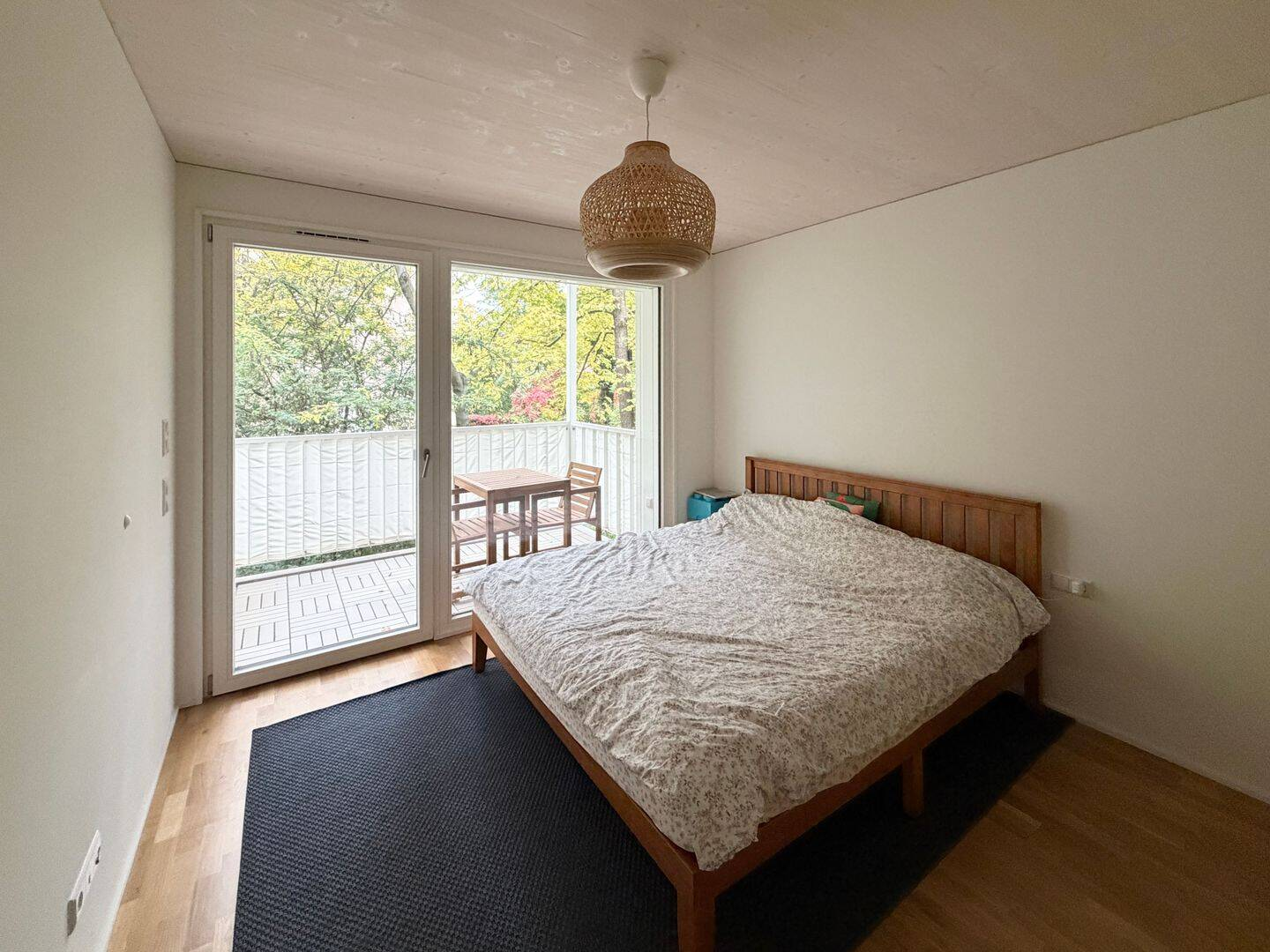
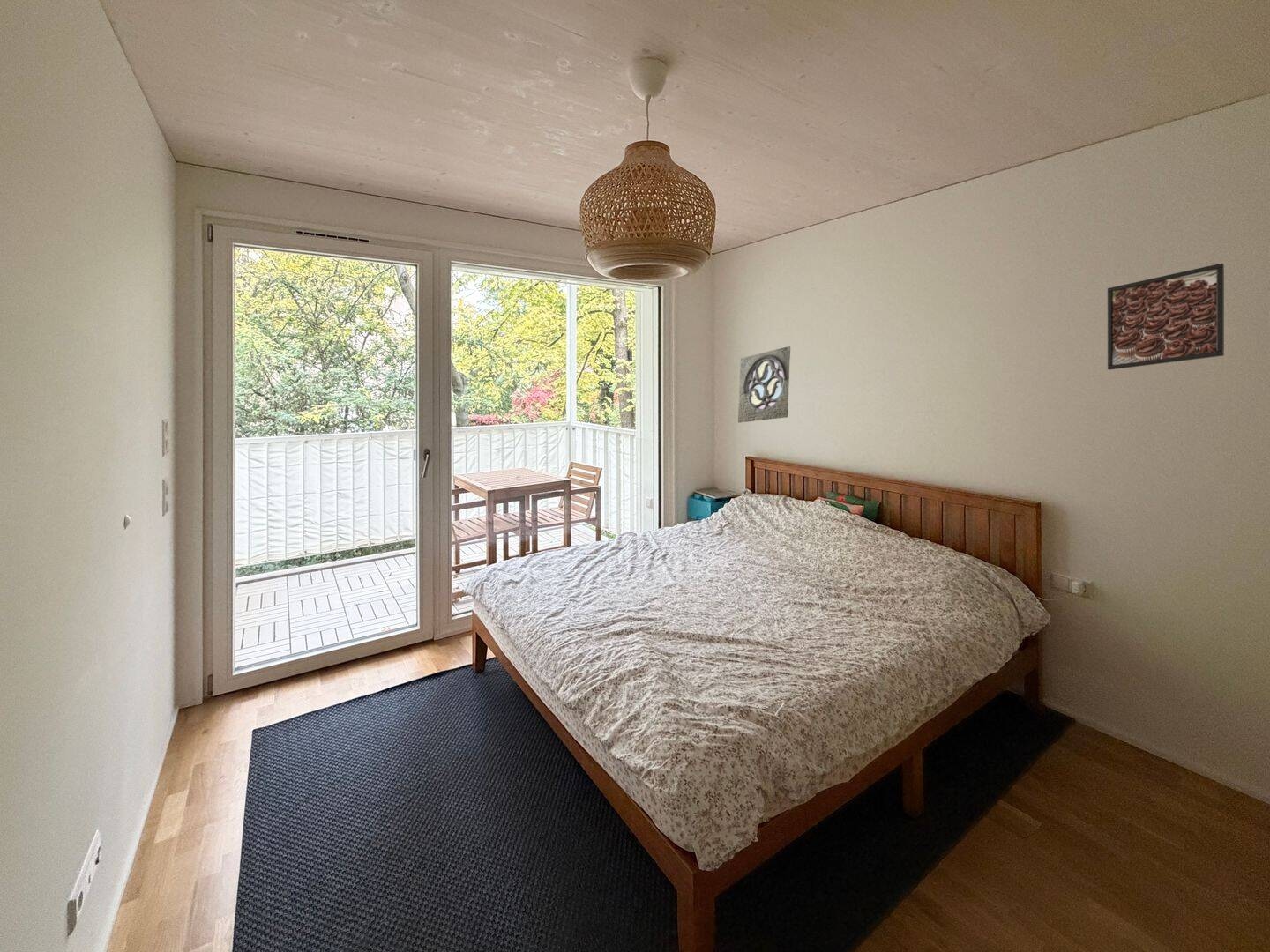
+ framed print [1107,263,1225,370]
+ wall ornament [737,346,791,424]
